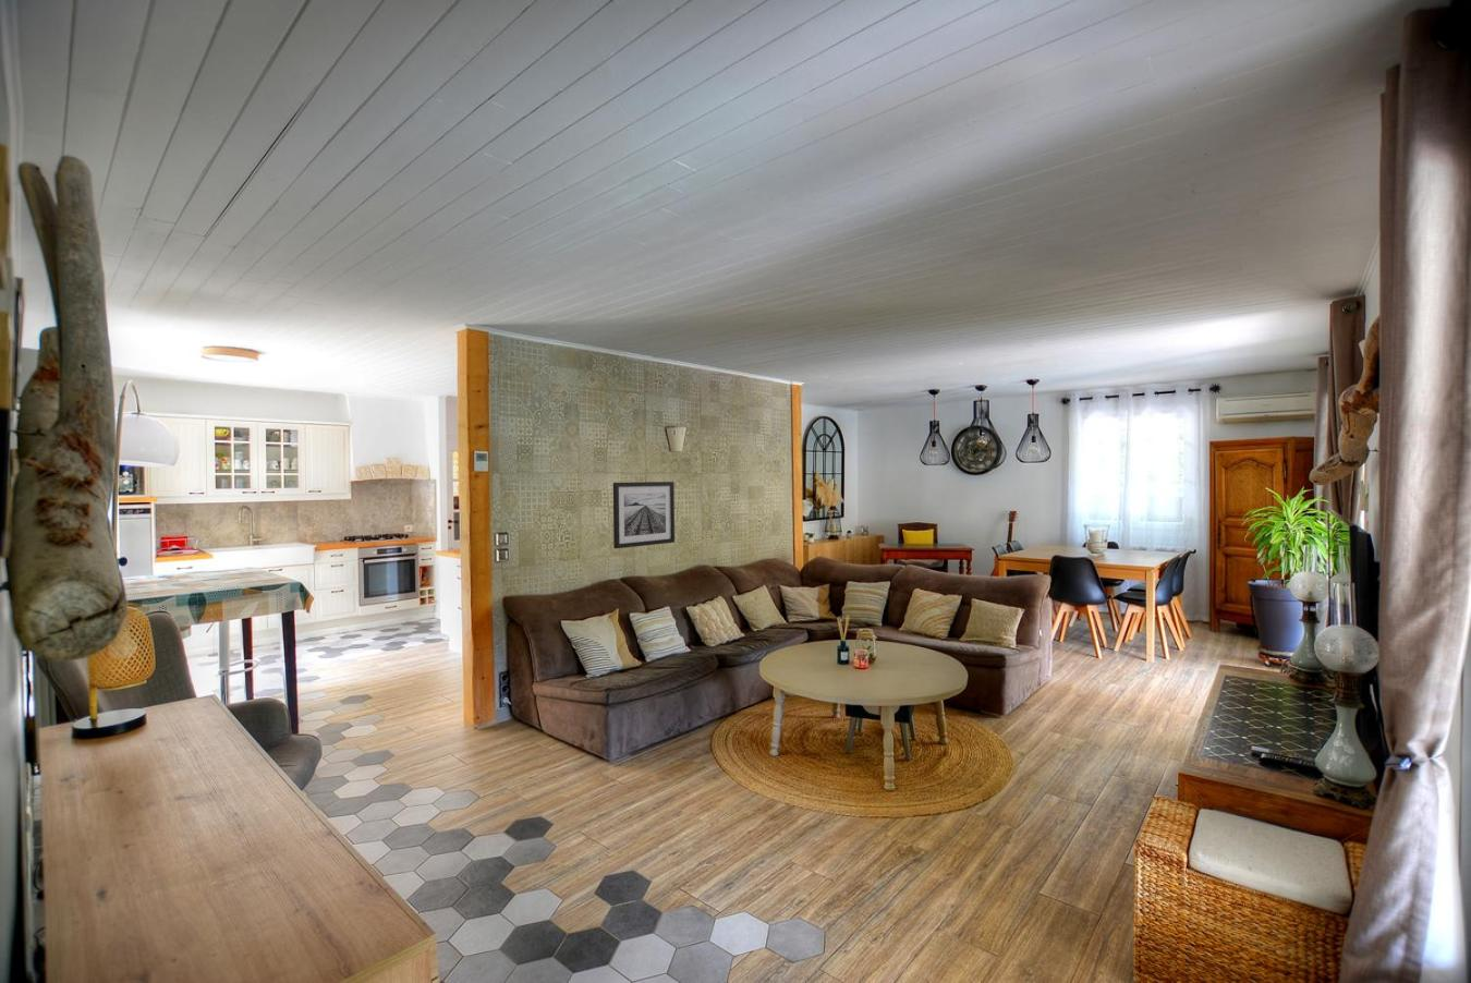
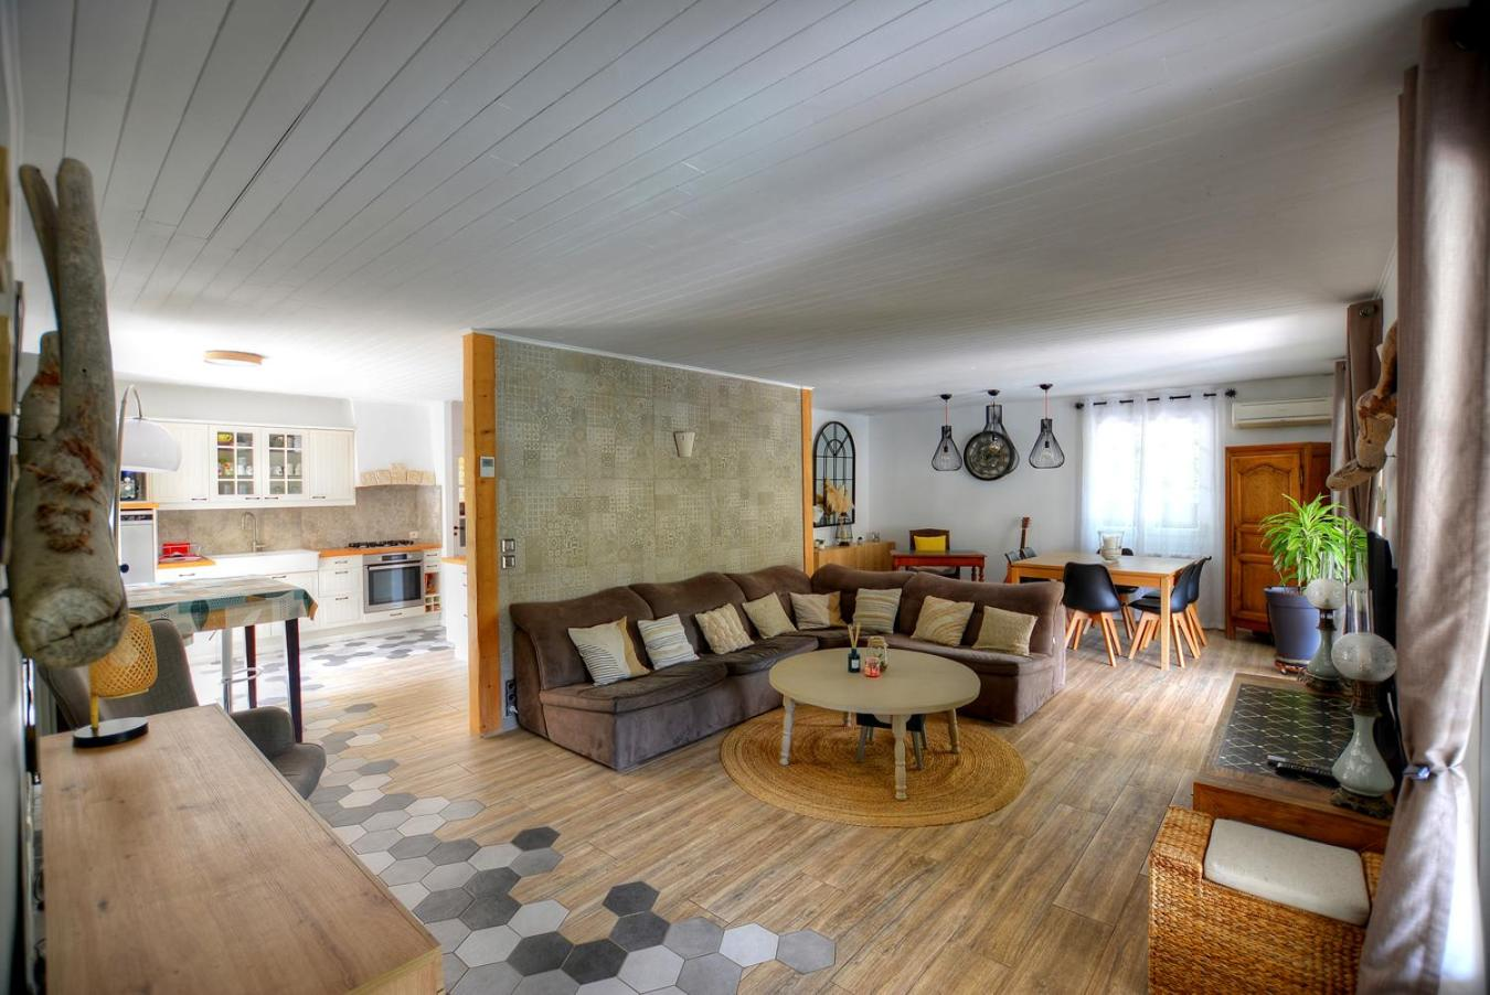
- wall art [612,481,676,550]
